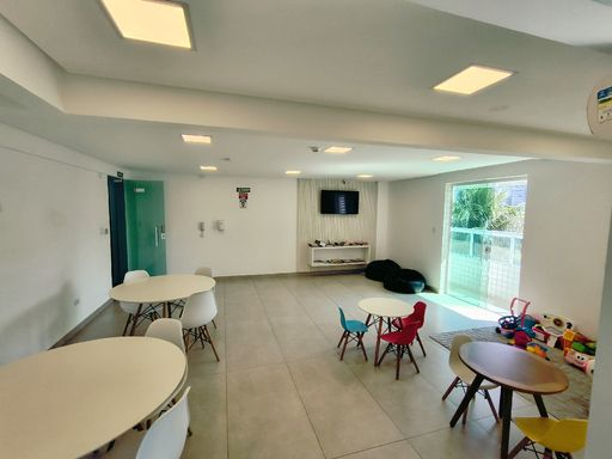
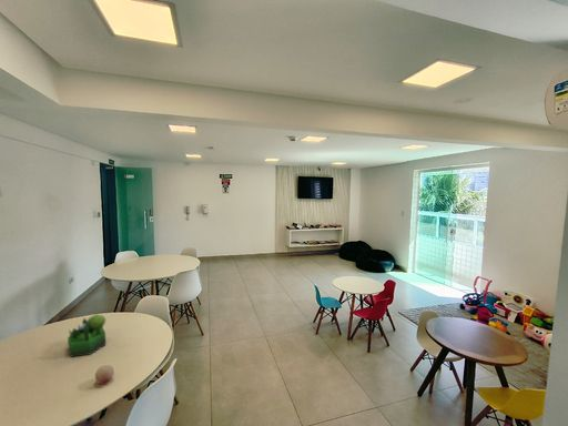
+ fruit [94,364,115,385]
+ plant [67,313,106,358]
